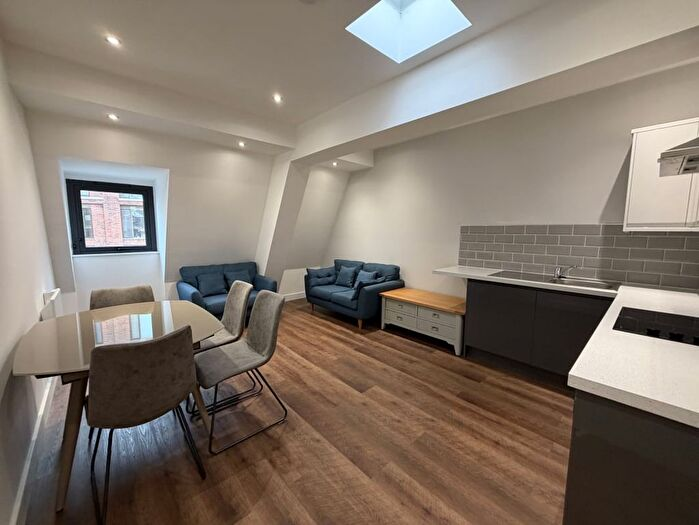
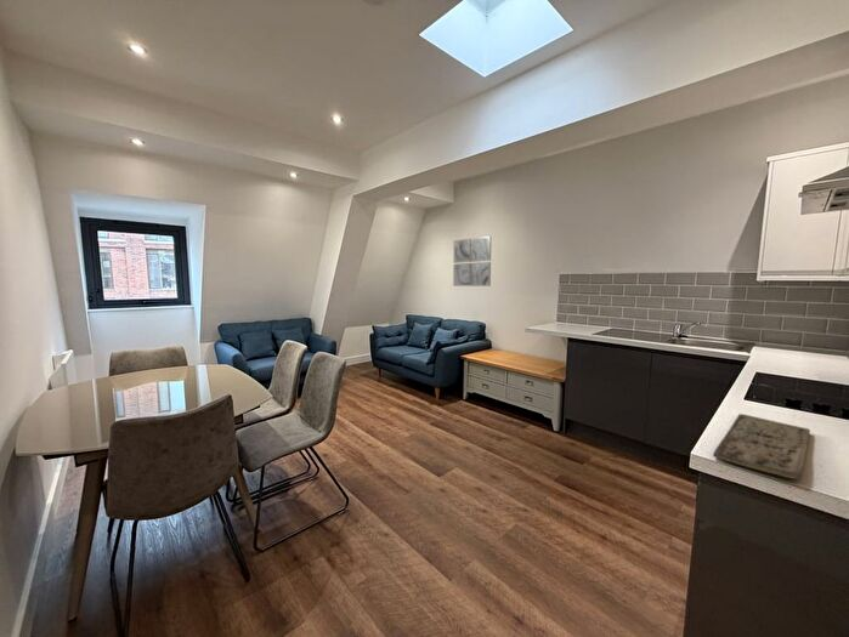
+ cutting board [712,413,811,480]
+ wall art [452,235,492,288]
